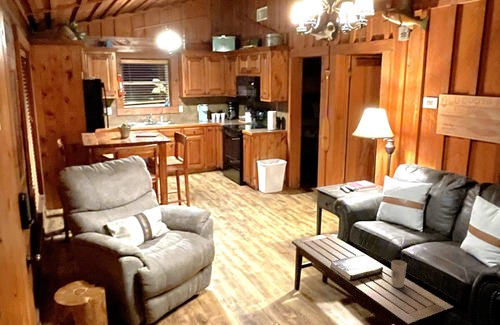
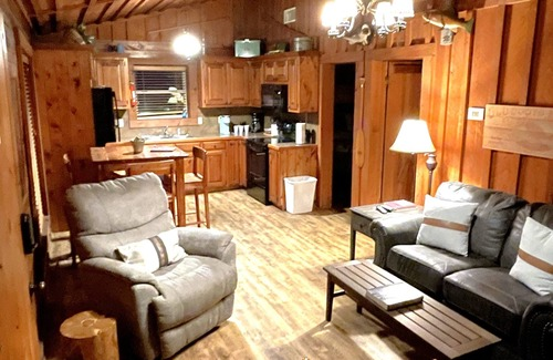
- cup [390,259,408,289]
